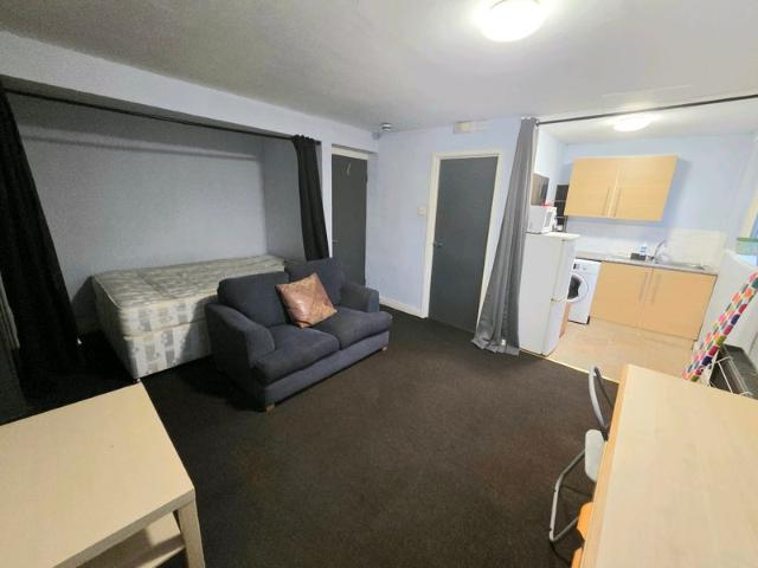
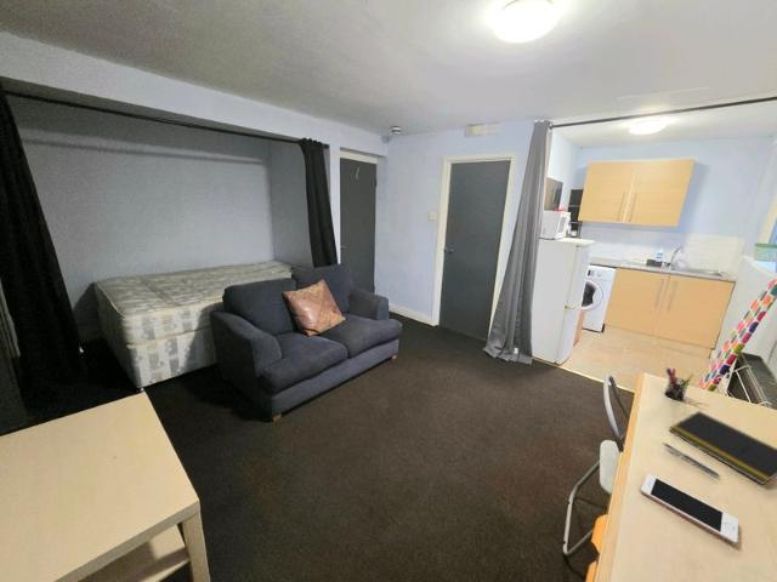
+ notepad [668,410,777,486]
+ pen holder [663,367,696,401]
+ cell phone [640,473,739,546]
+ pen [662,441,722,479]
